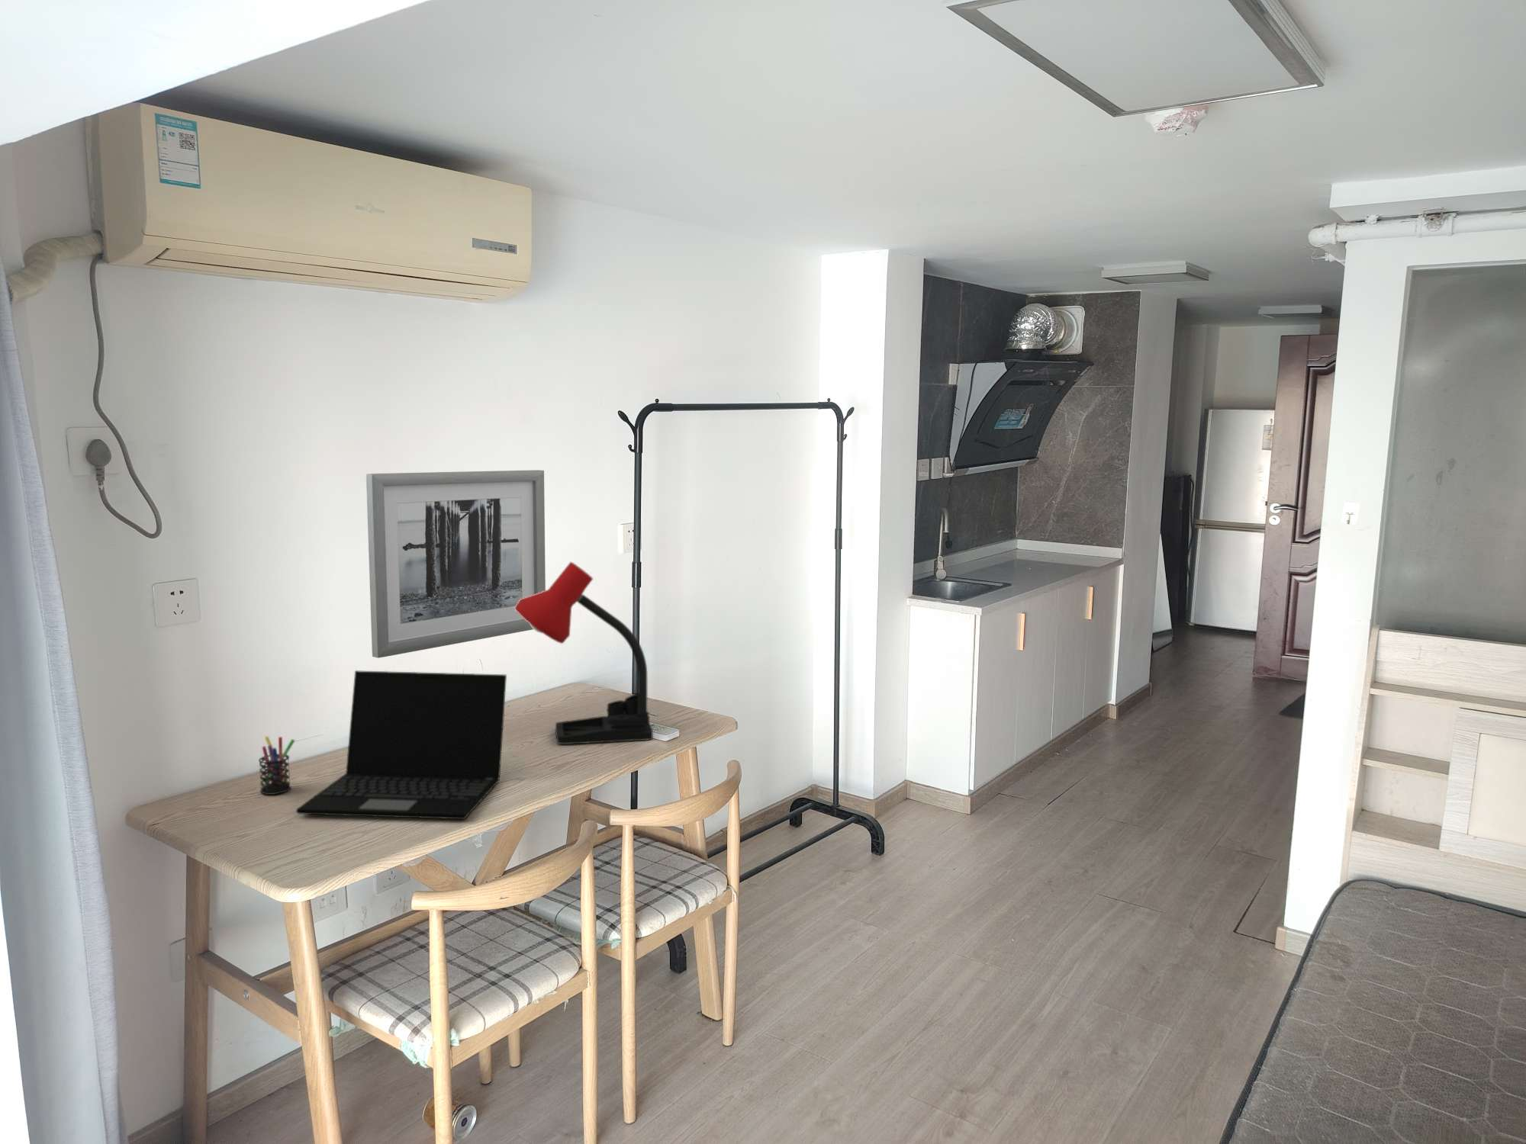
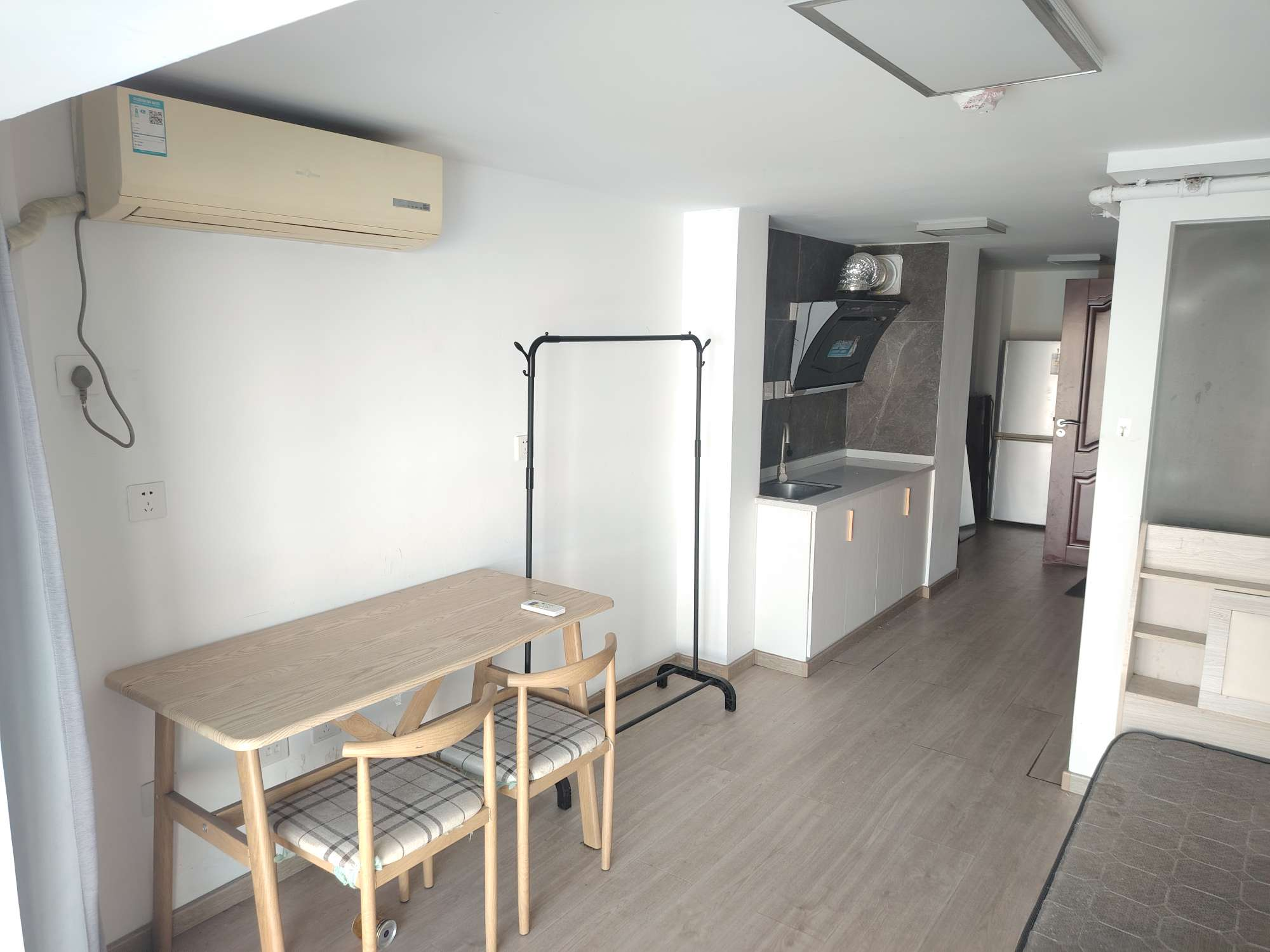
- pen holder [258,735,296,796]
- laptop [296,669,507,820]
- wall art [365,469,547,659]
- desk lamp [514,561,654,745]
